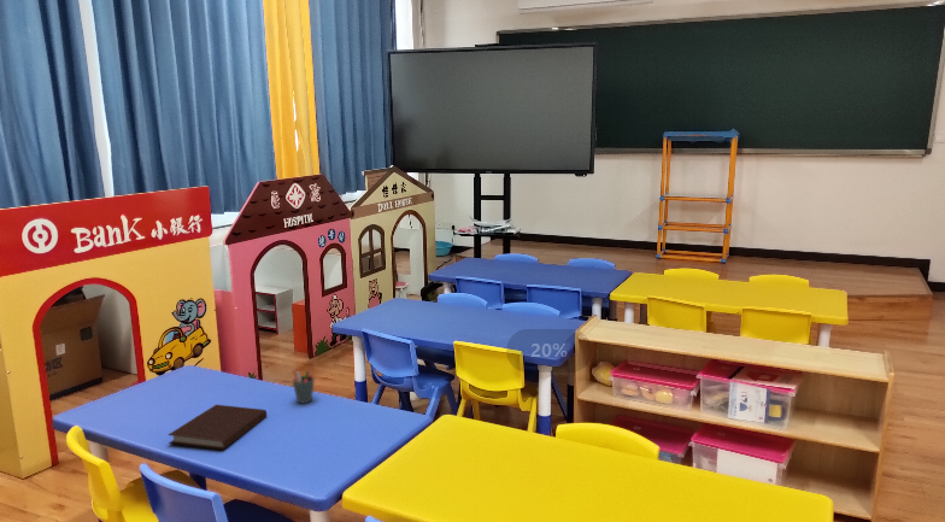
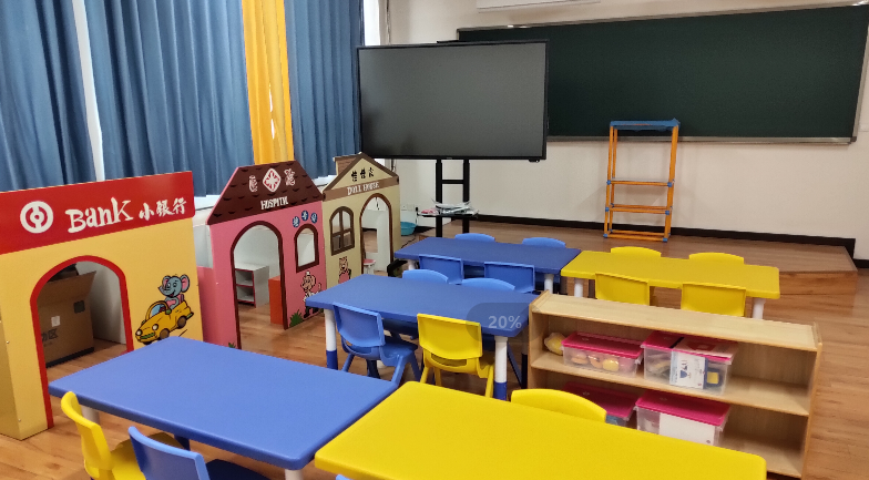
- pen holder [292,369,316,404]
- notebook [168,404,268,451]
